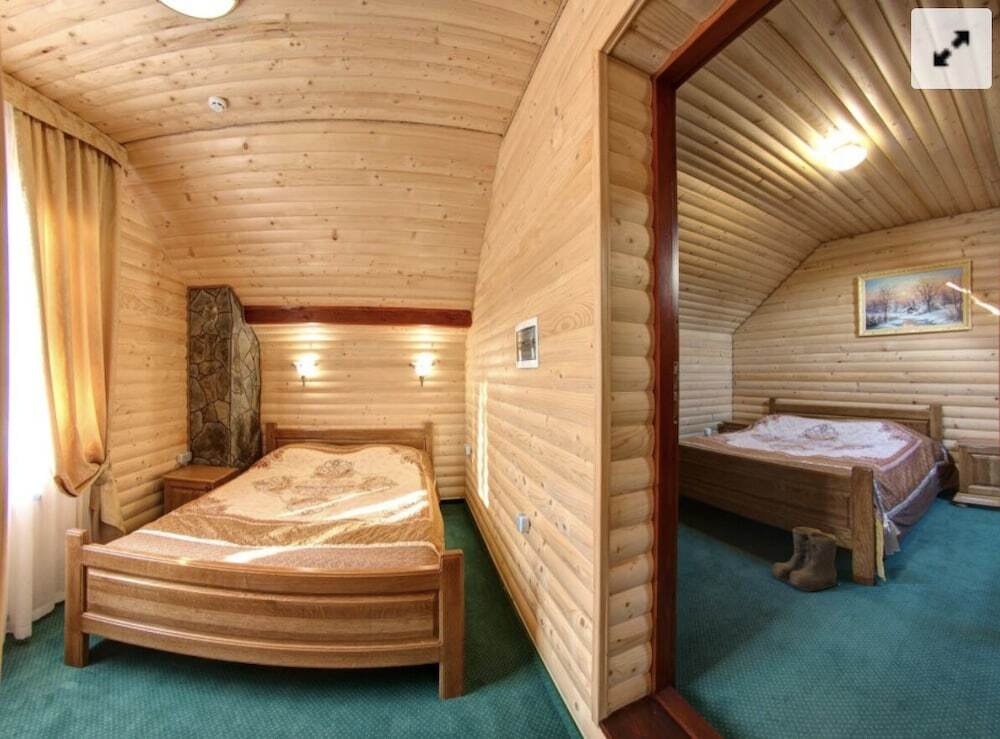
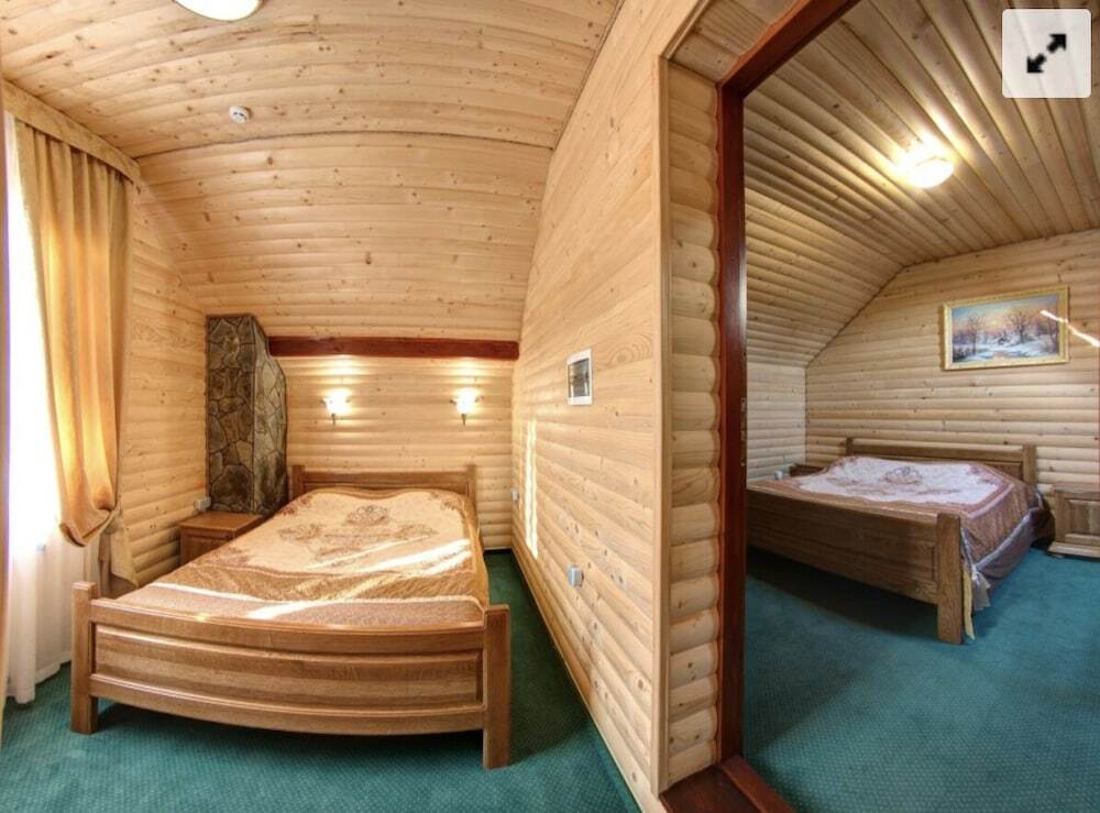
- boots [770,526,838,592]
